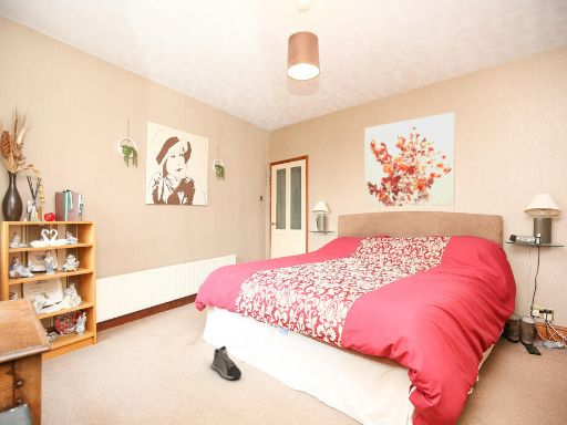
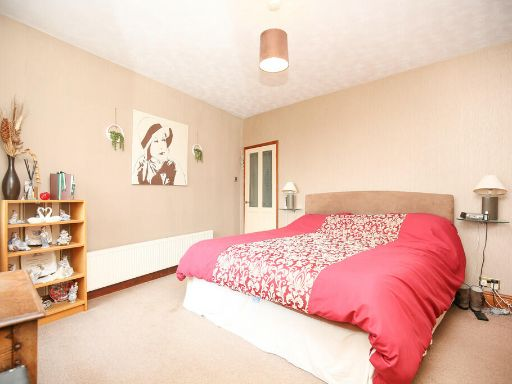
- sneaker [212,345,243,381]
- wall art [363,111,456,208]
